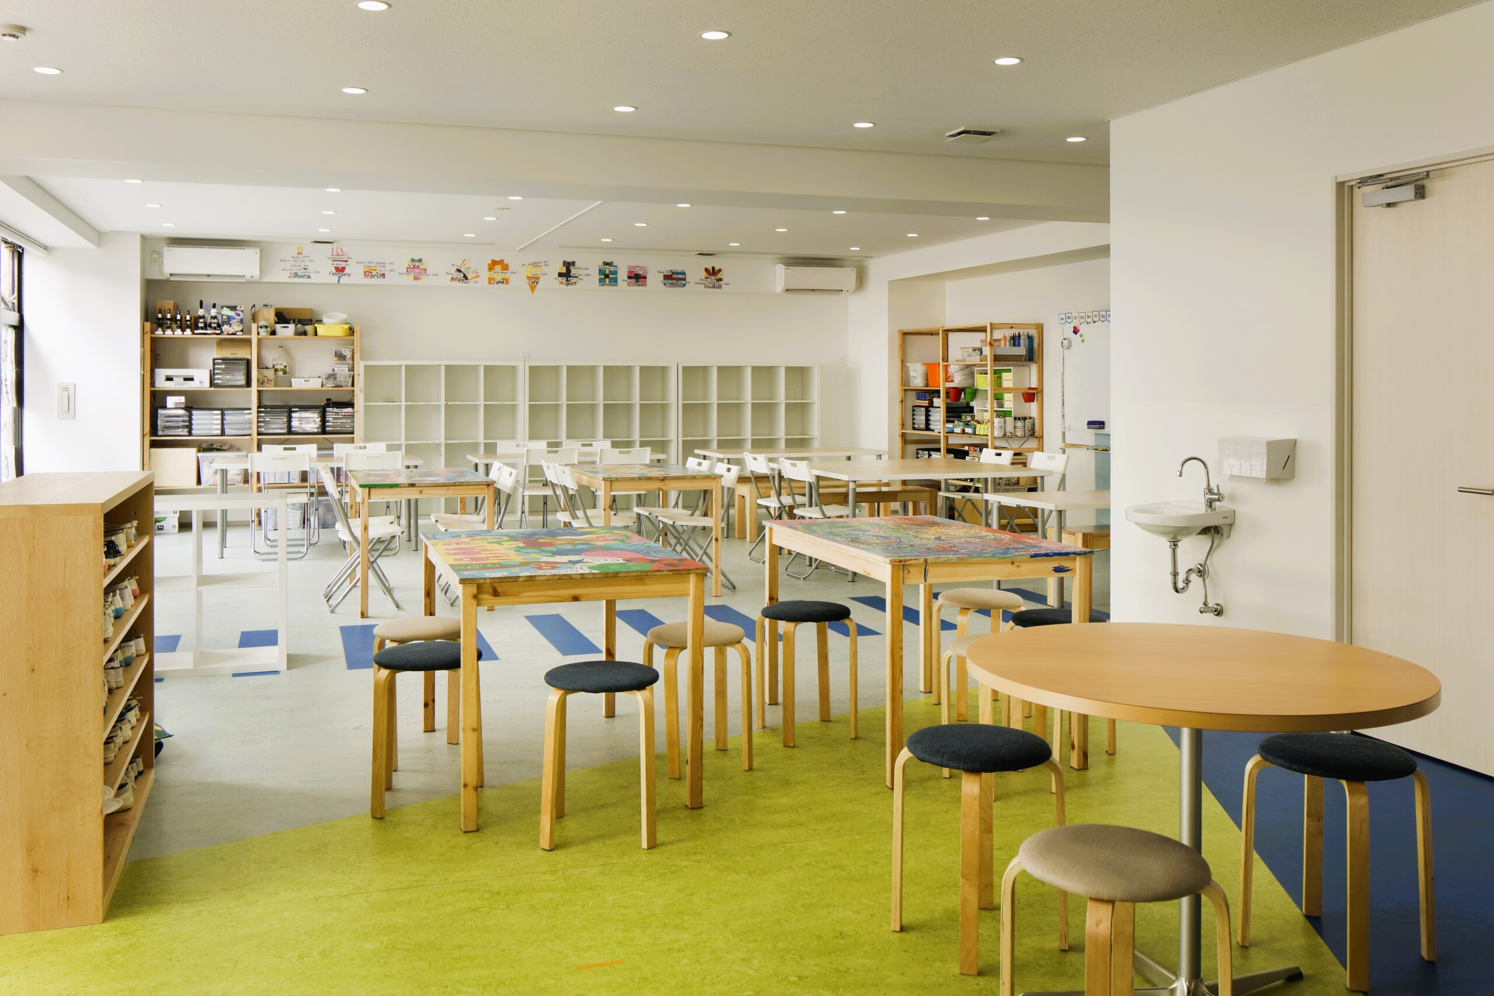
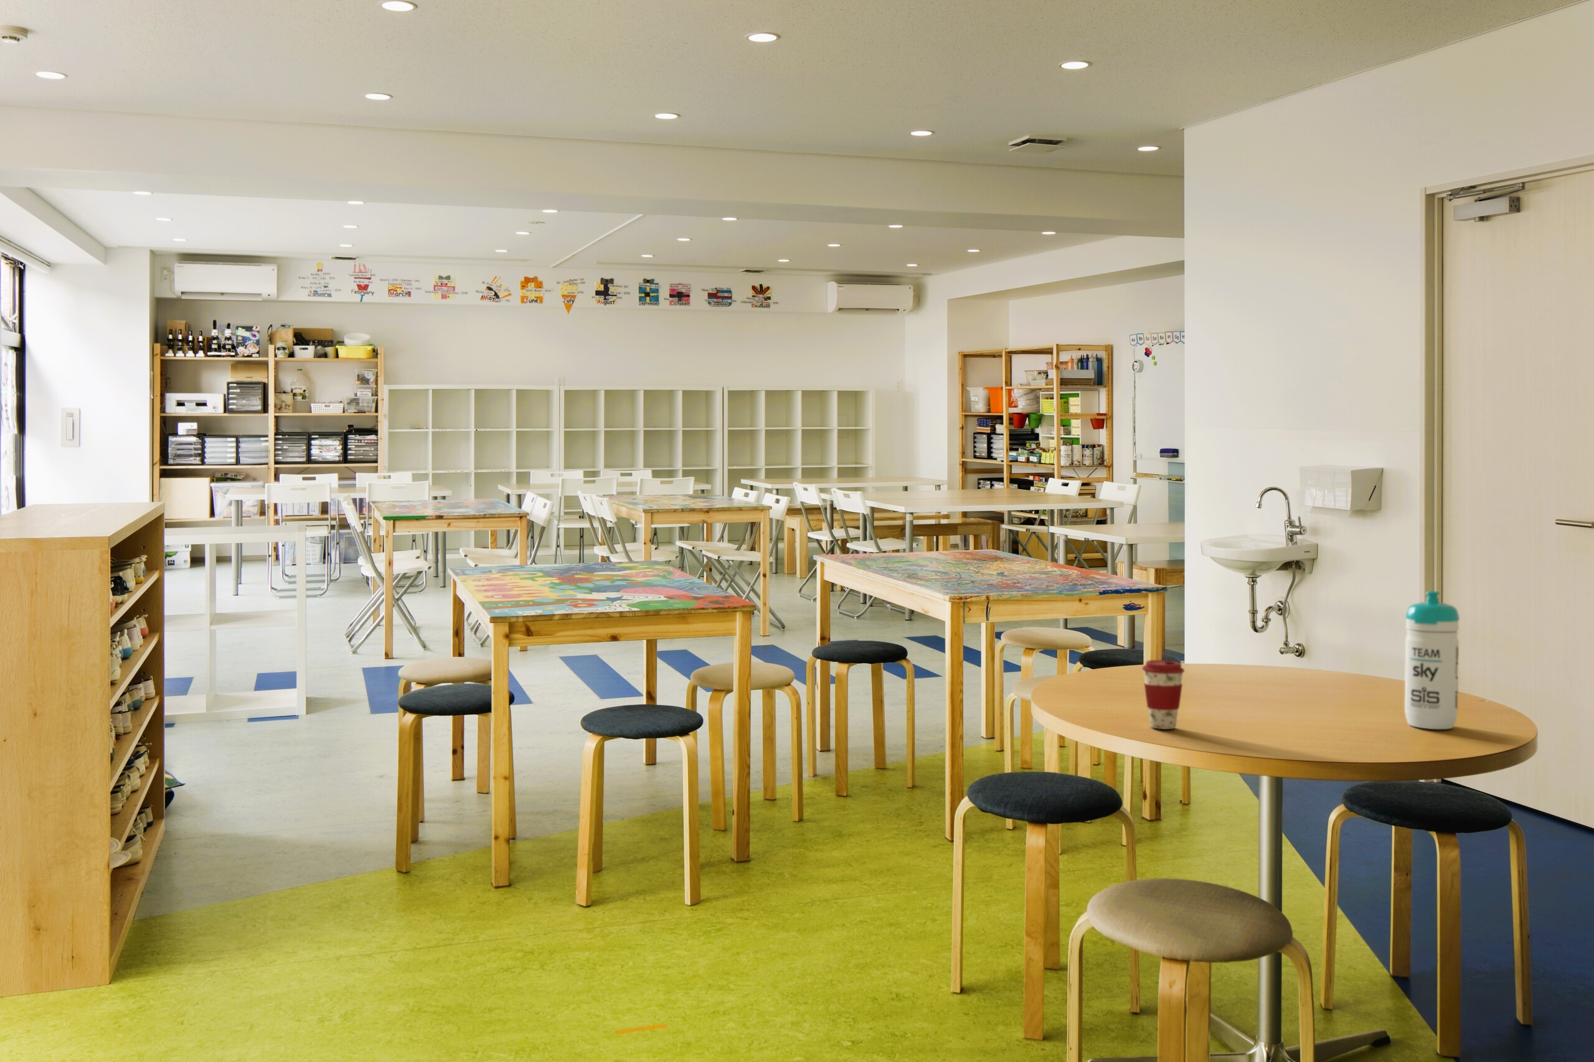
+ water bottle [1404,590,1460,730]
+ coffee cup [1141,659,1185,730]
